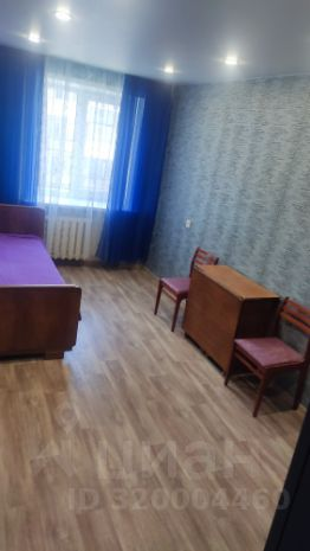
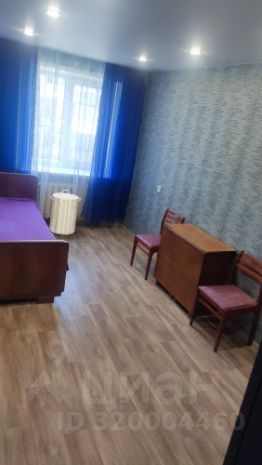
+ laundry hamper [49,189,82,236]
